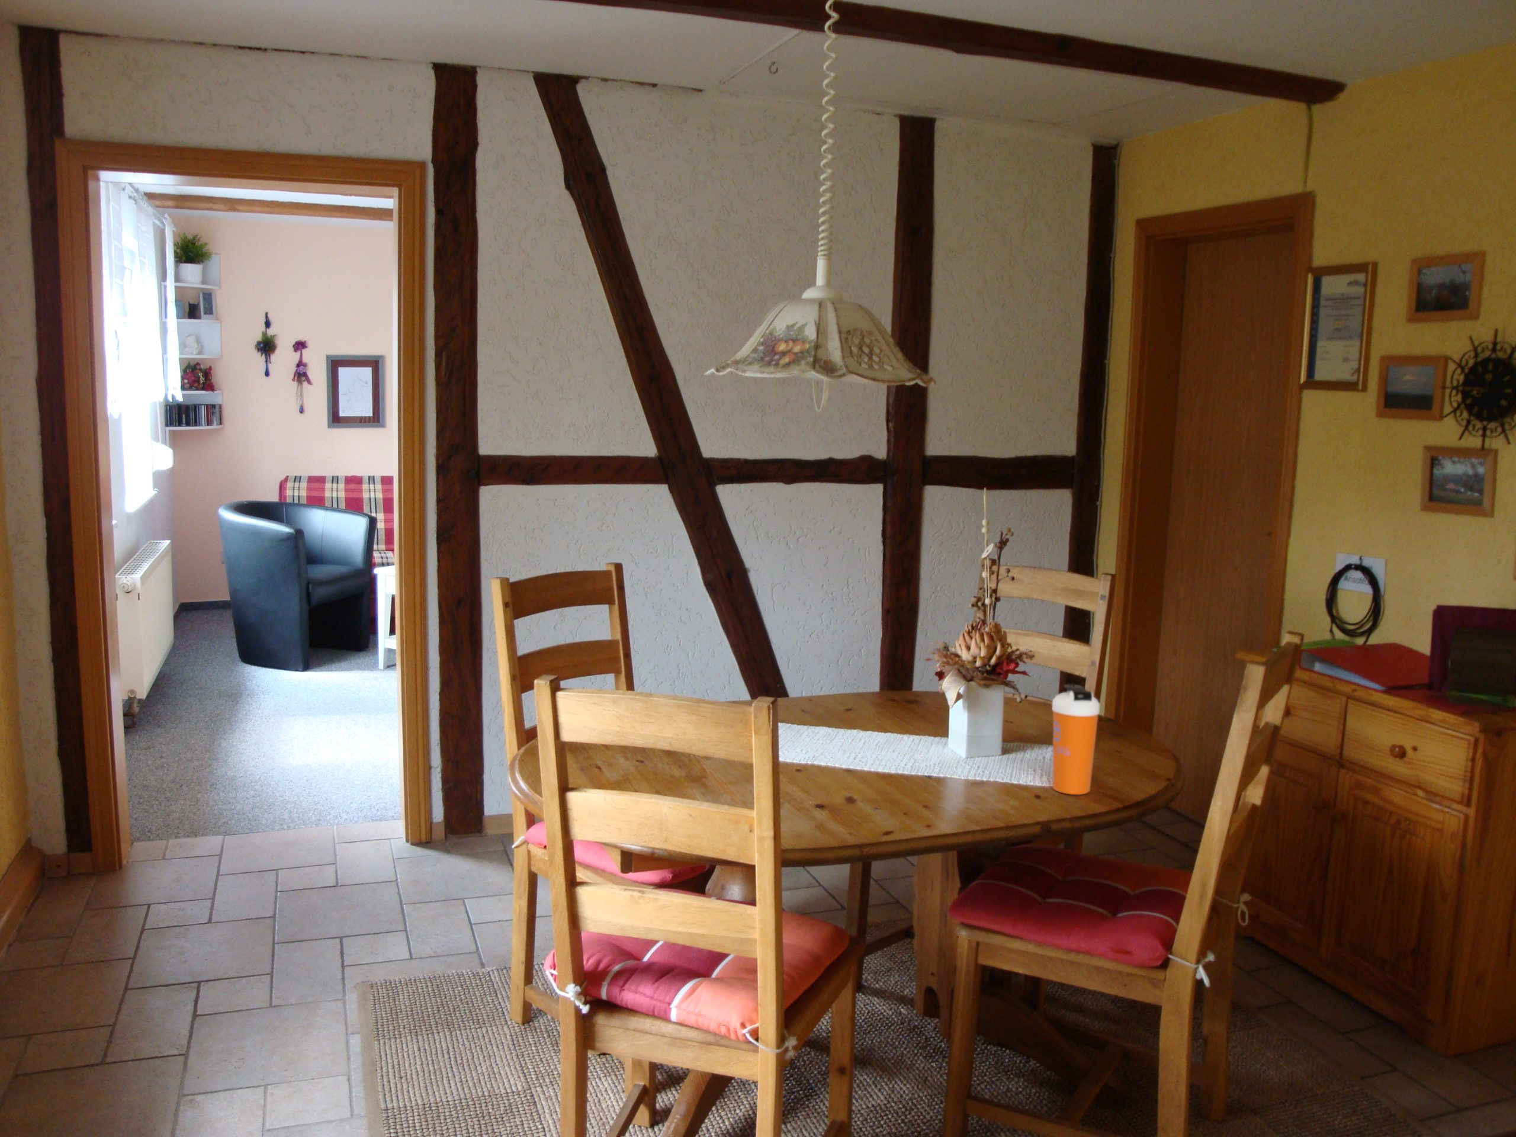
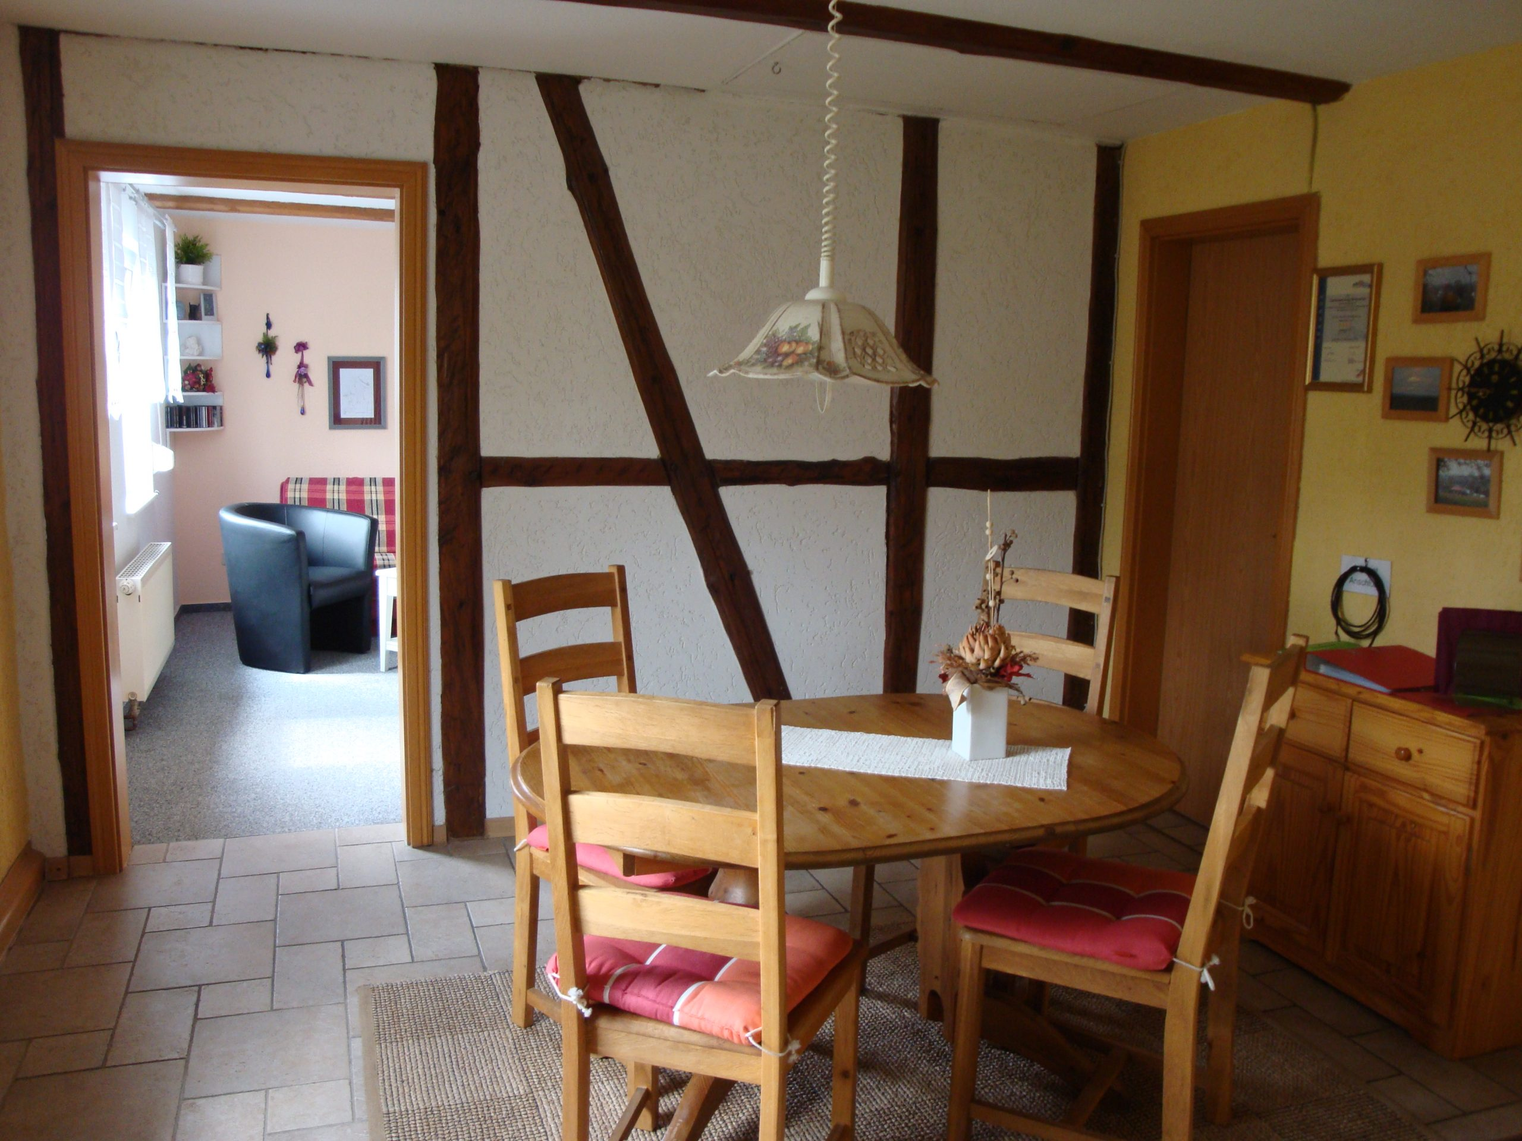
- shaker bottle [1052,683,1101,795]
